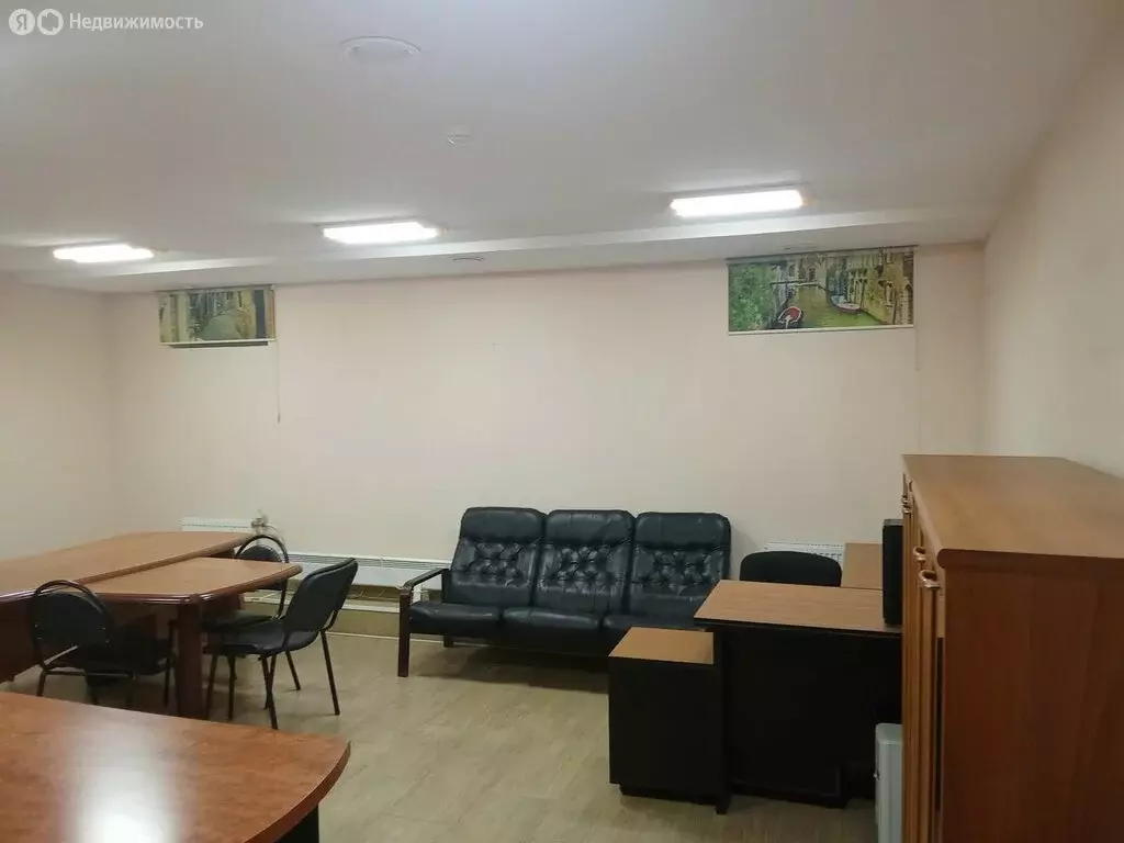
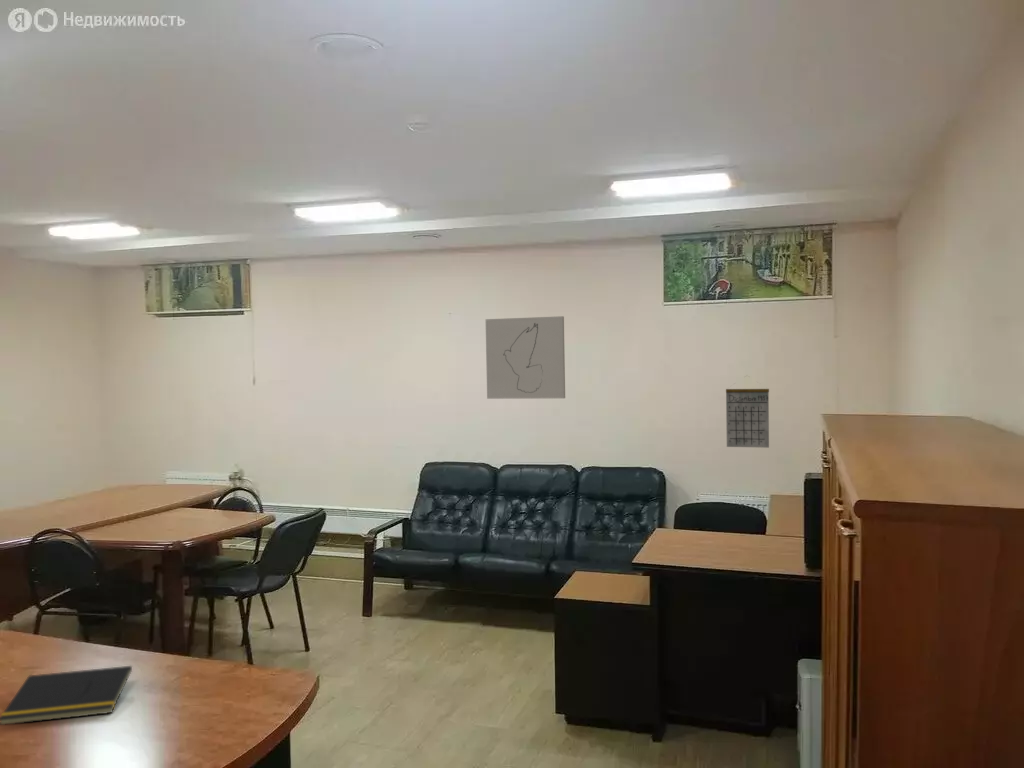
+ wall art [485,315,566,400]
+ calendar [725,374,770,449]
+ notepad [0,665,133,726]
